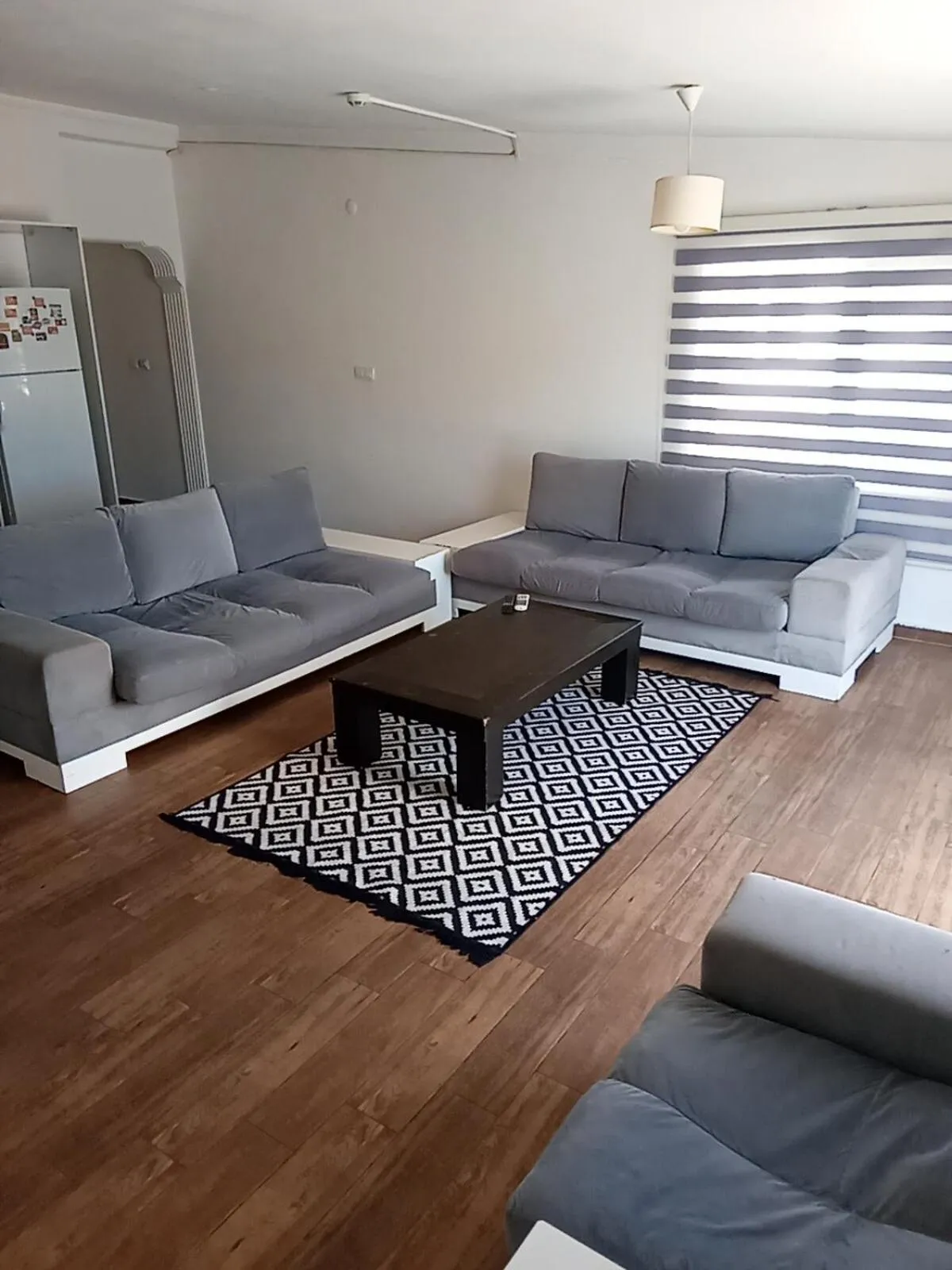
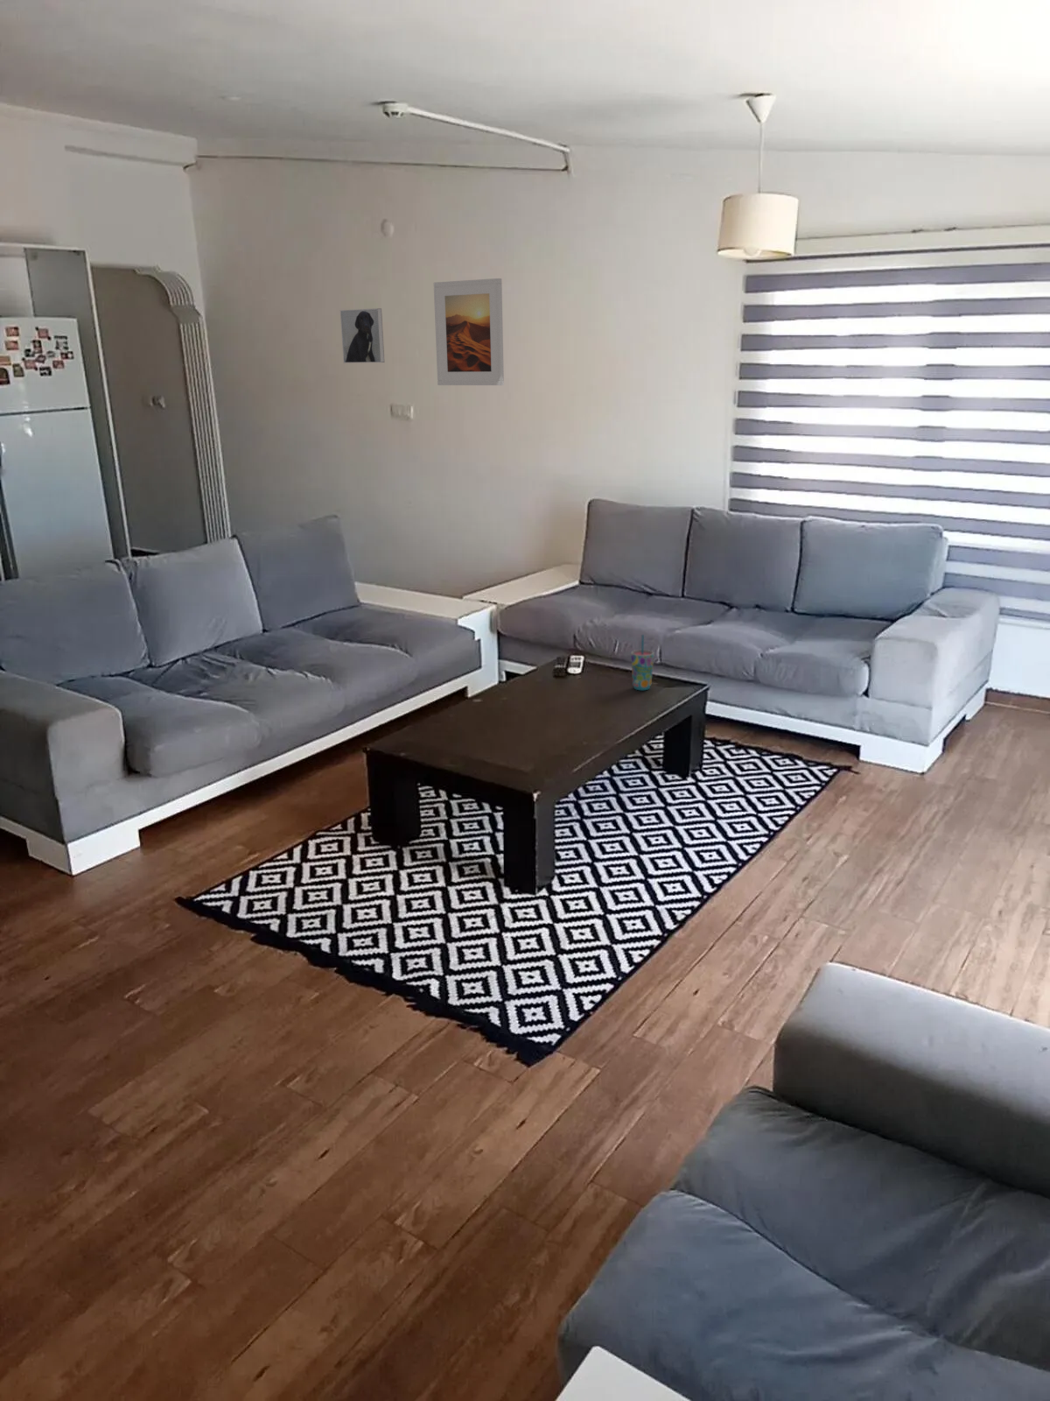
+ cup [630,634,654,691]
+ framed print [340,308,385,364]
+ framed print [433,278,505,386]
